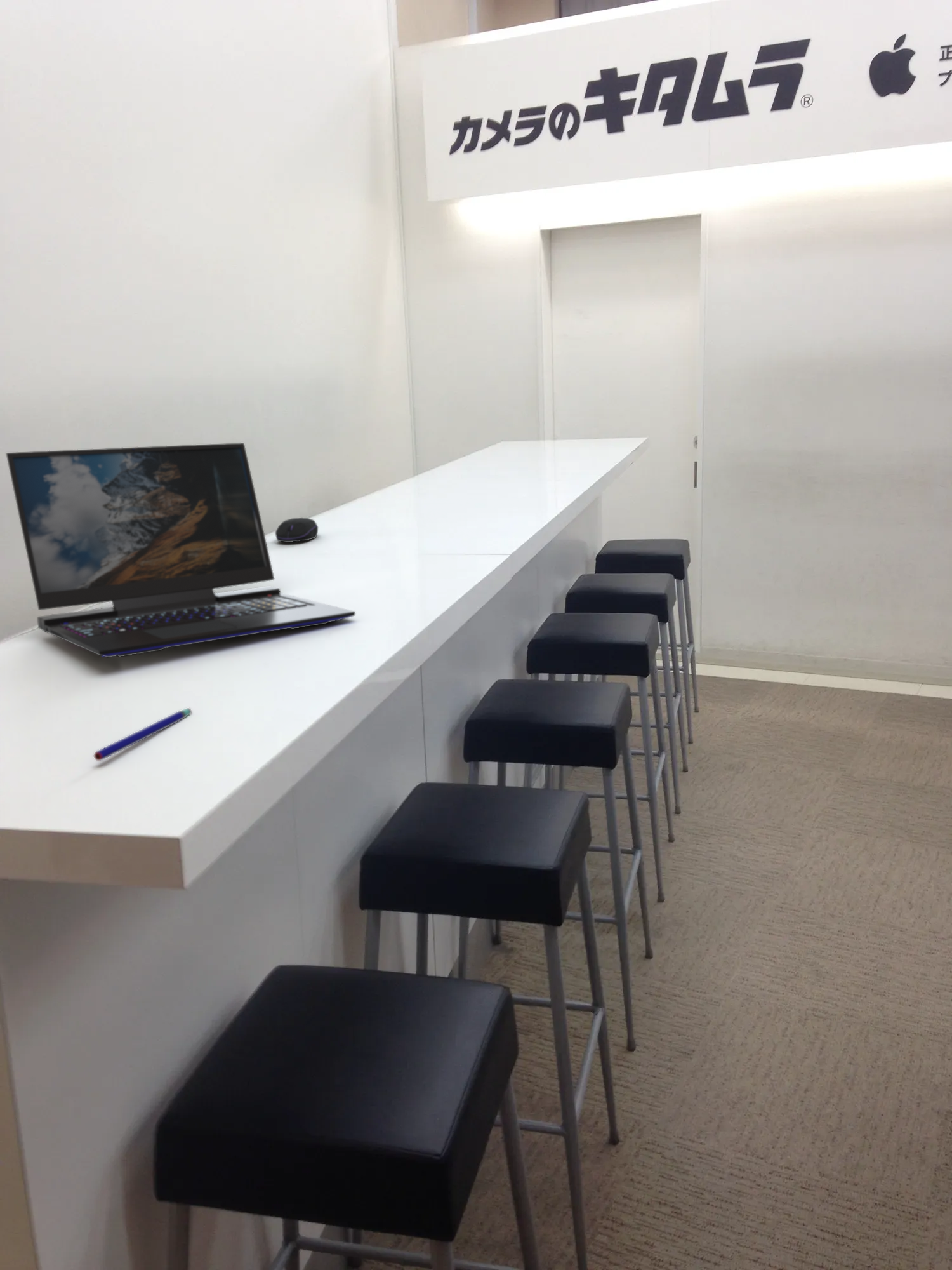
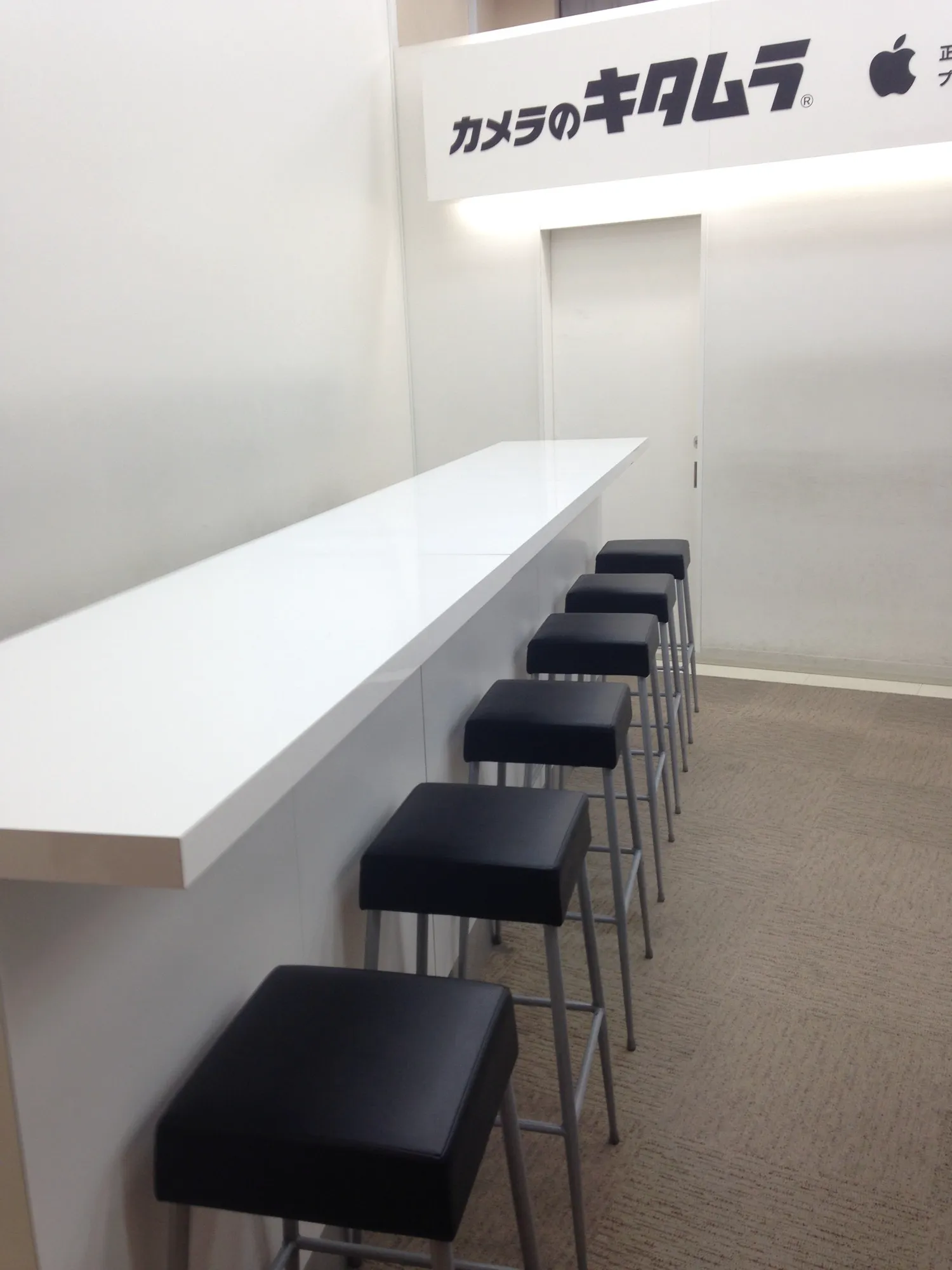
- pen [93,707,192,761]
- computer mouse [275,517,319,543]
- laptop [5,442,356,658]
